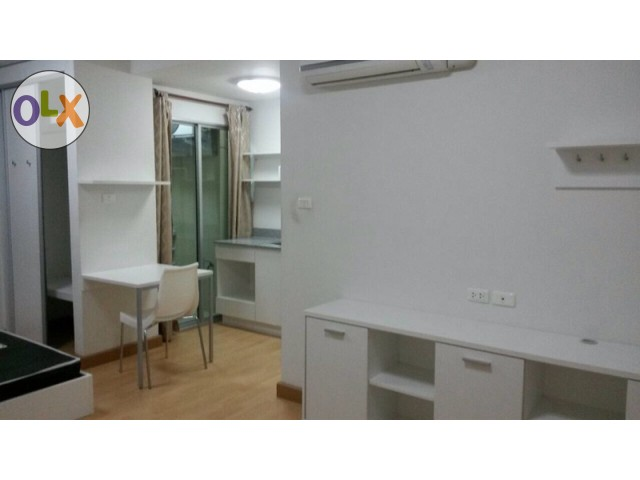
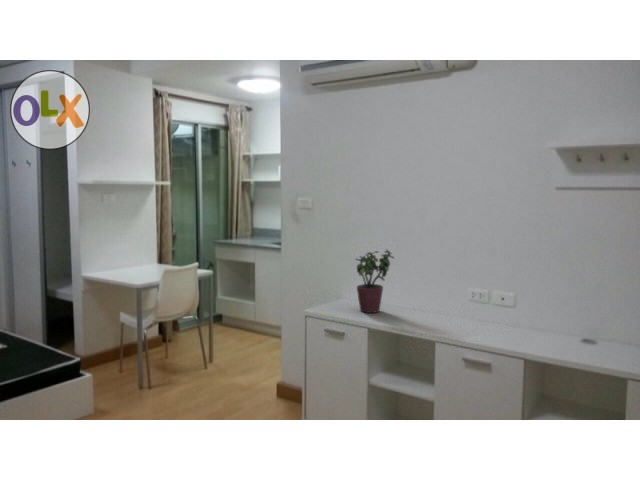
+ potted plant [354,248,395,314]
